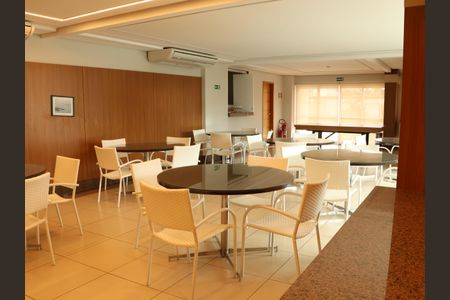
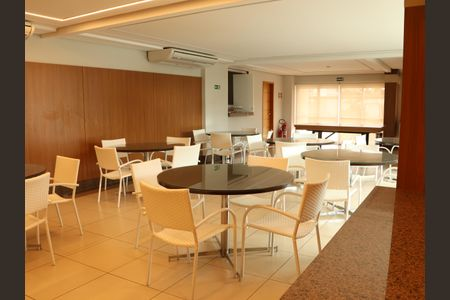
- wall art [49,94,76,118]
